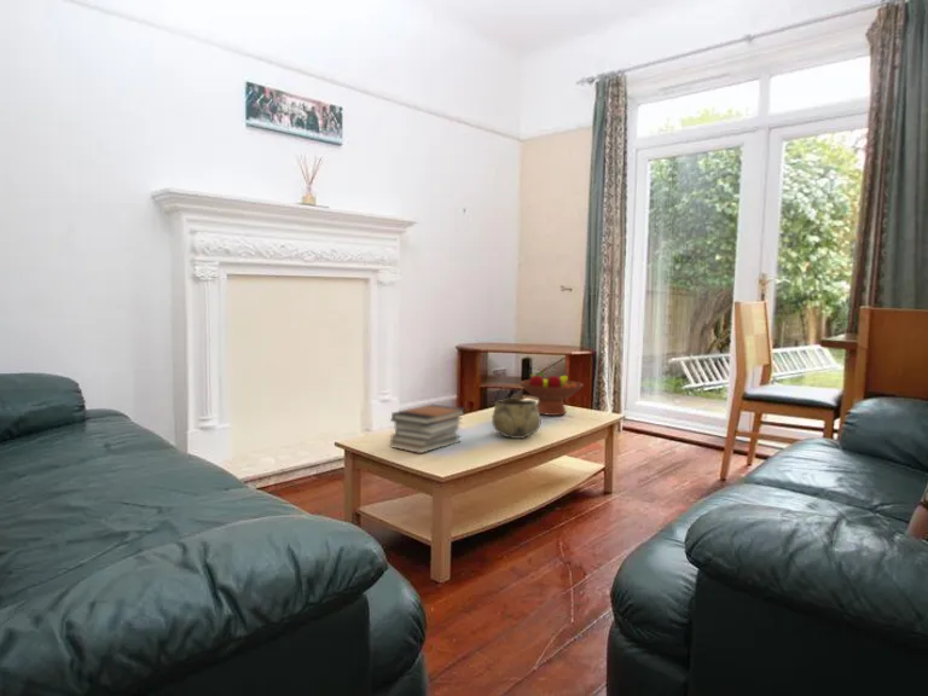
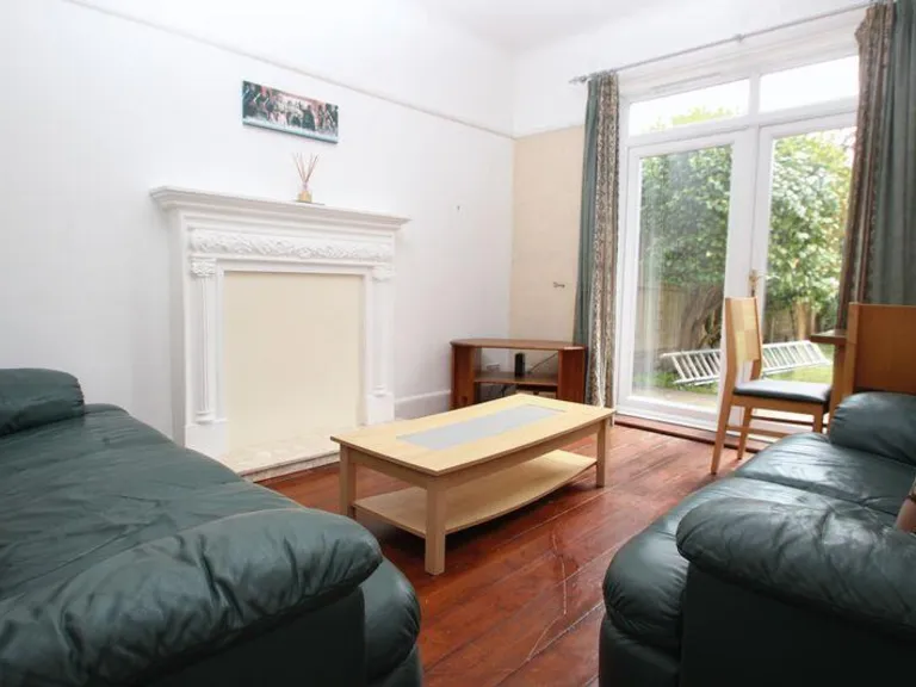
- fruit bowl [518,369,585,417]
- book stack [389,404,466,454]
- decorative bowl [491,398,543,440]
